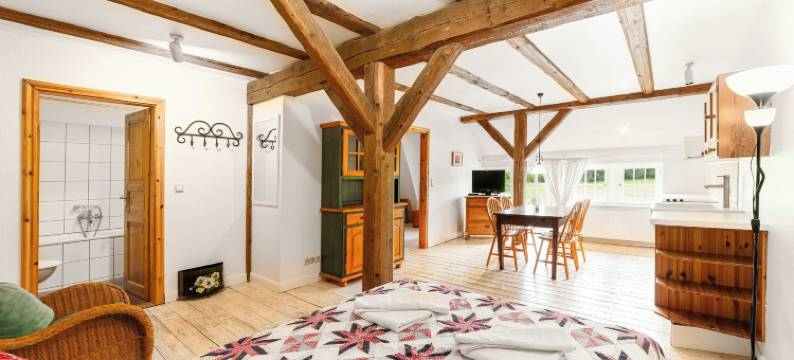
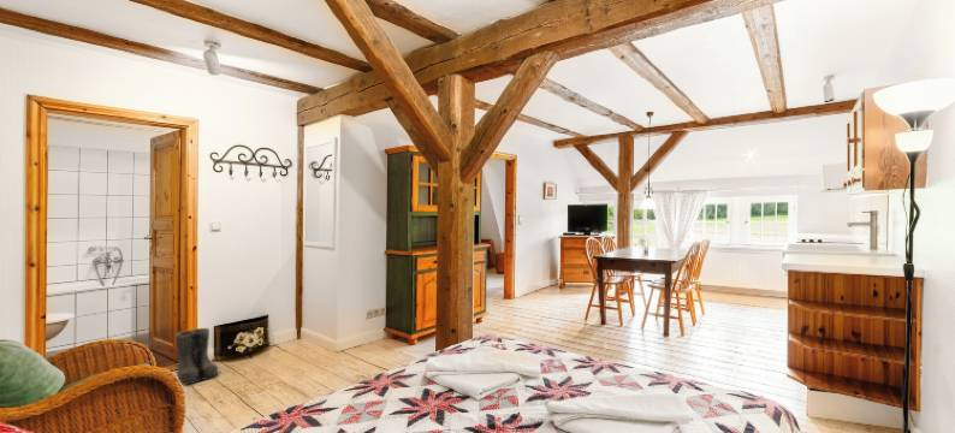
+ boots [173,327,220,386]
